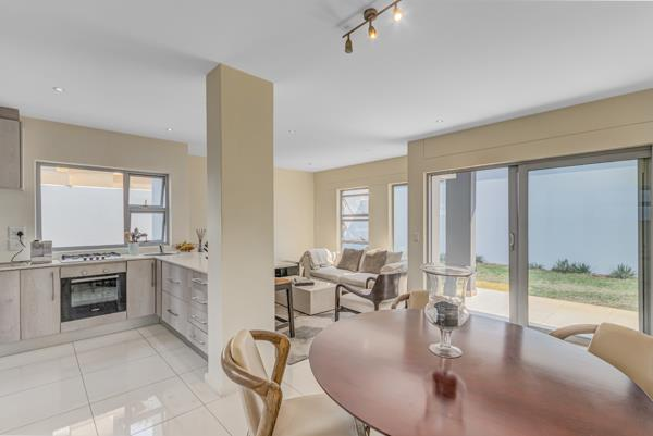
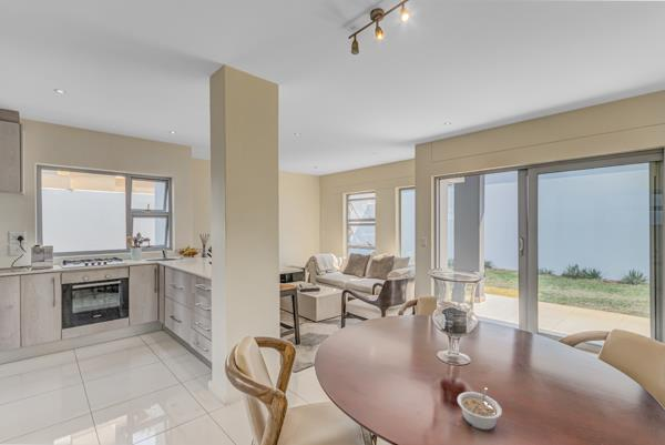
+ legume [457,386,503,431]
